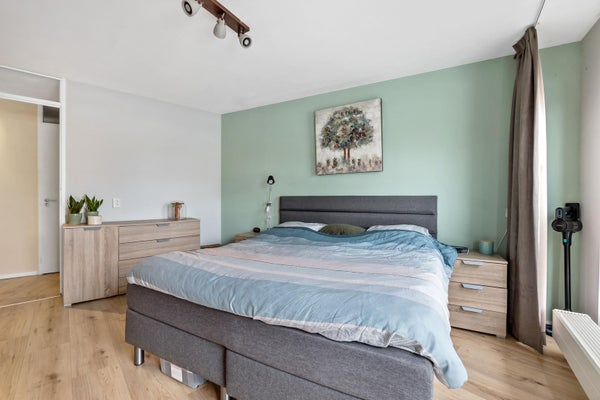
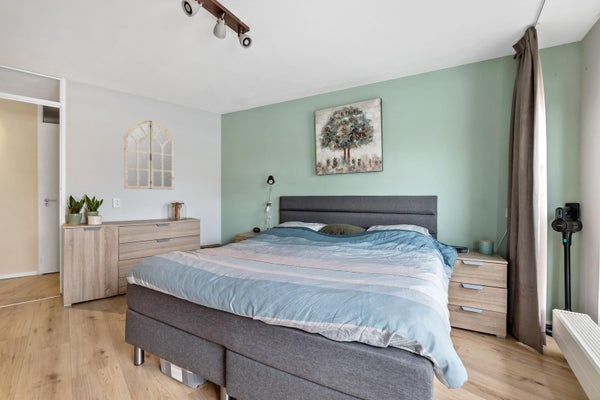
+ home mirror [123,119,175,191]
